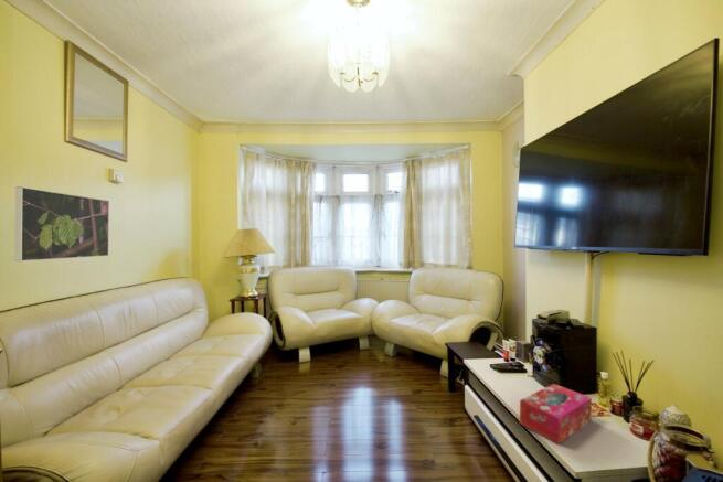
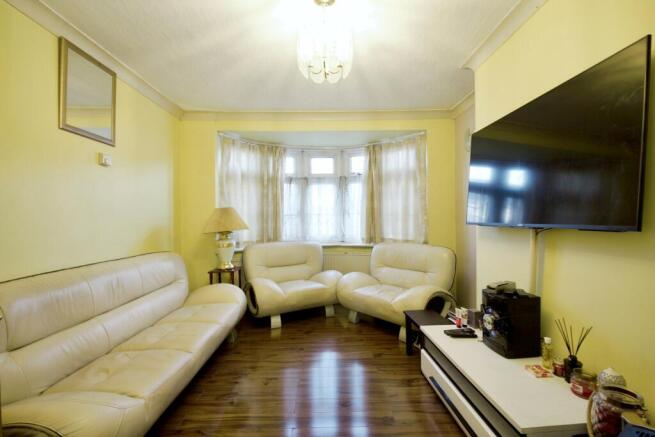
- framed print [14,185,110,263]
- tissue box [519,383,593,444]
